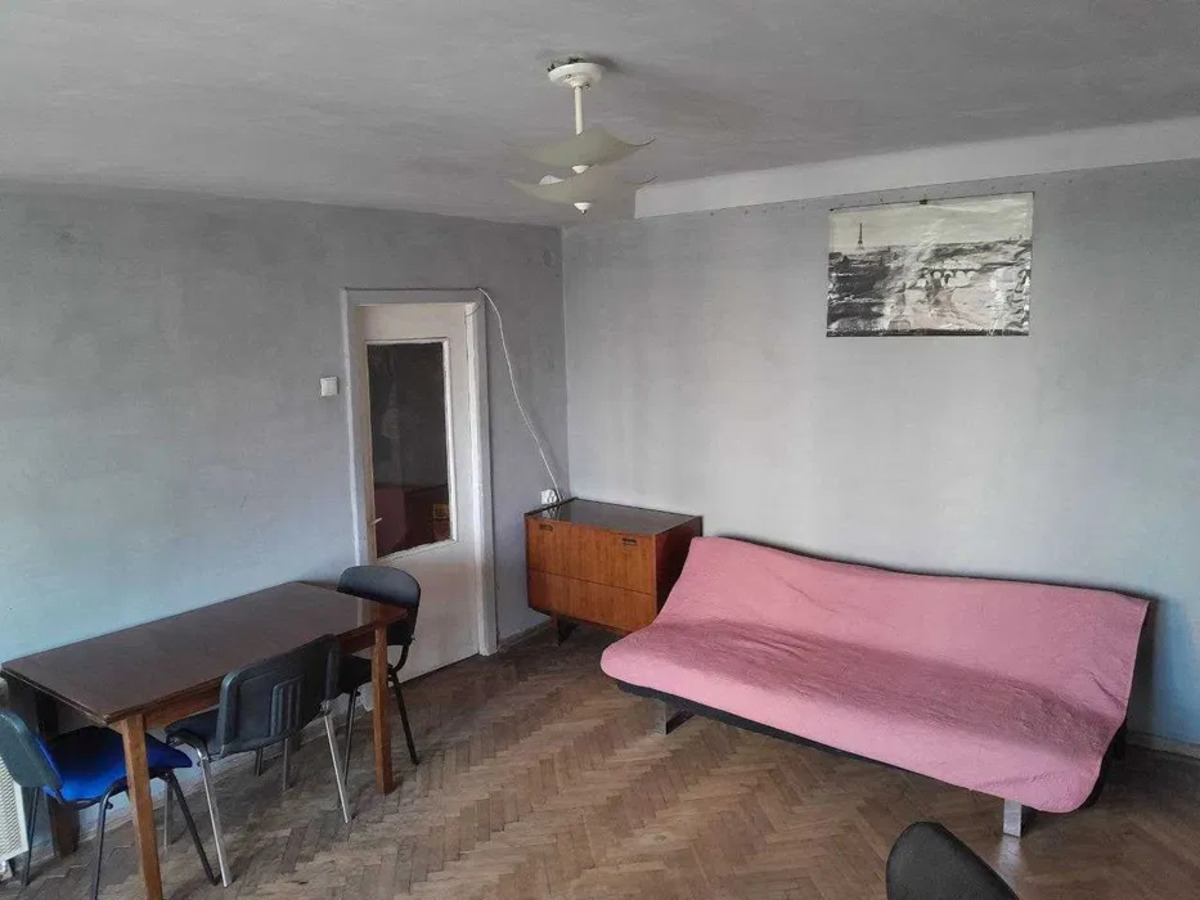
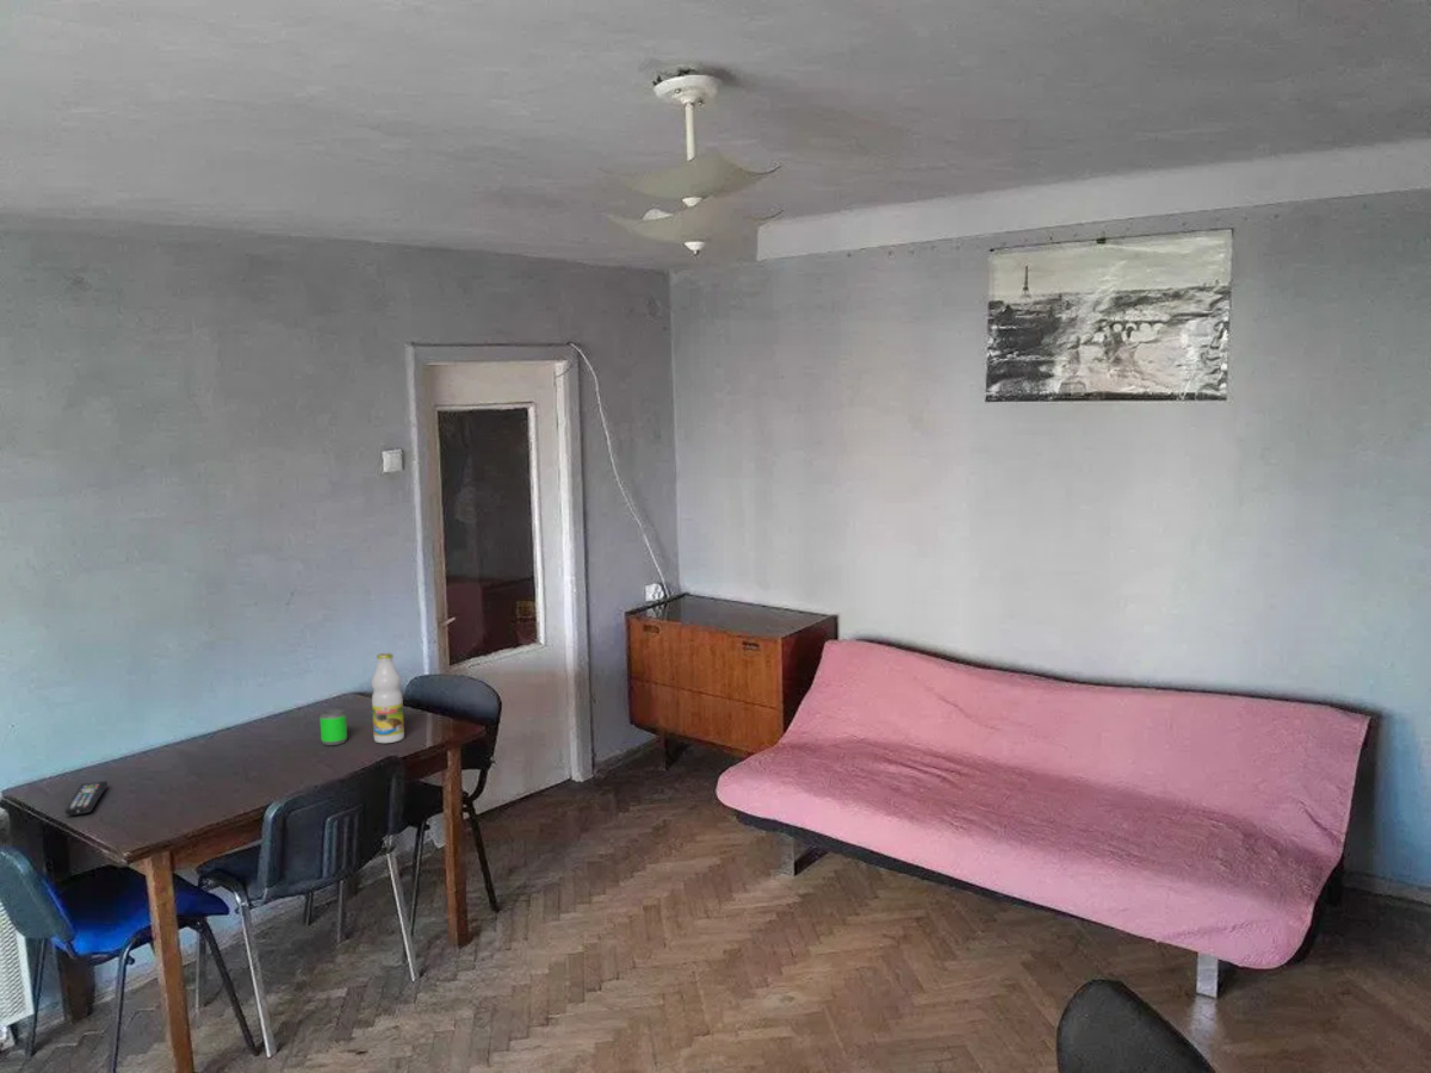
+ soda can [318,708,348,746]
+ bottle [371,652,405,744]
+ remote control [63,780,109,815]
